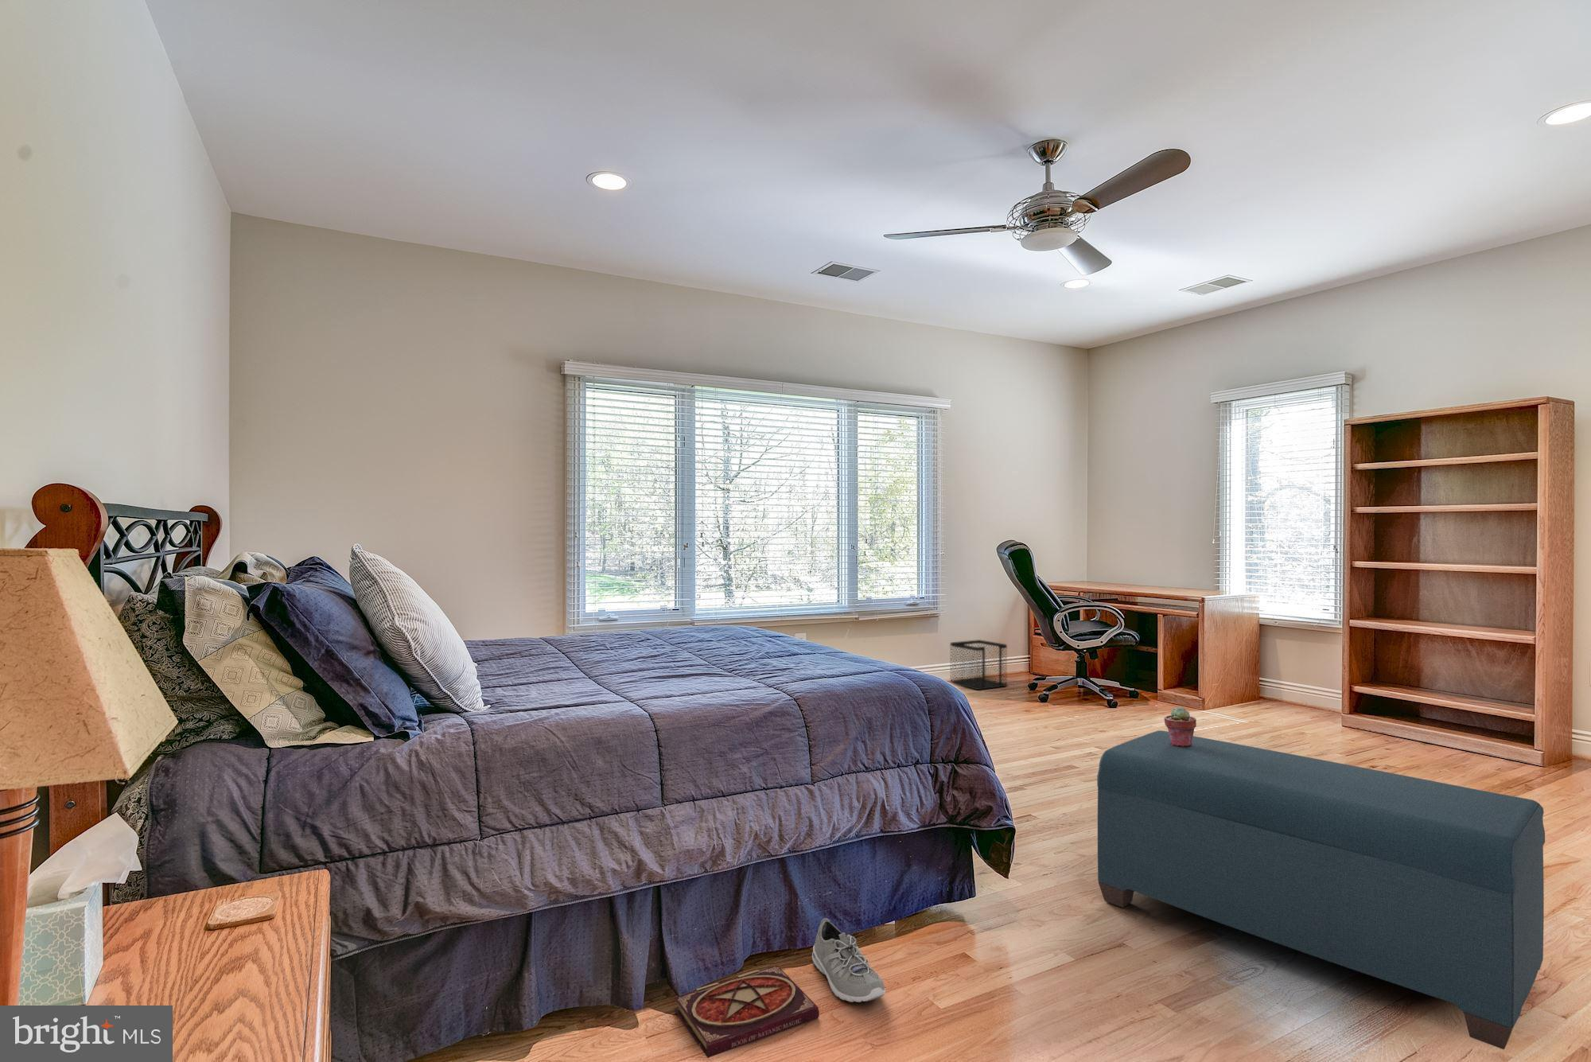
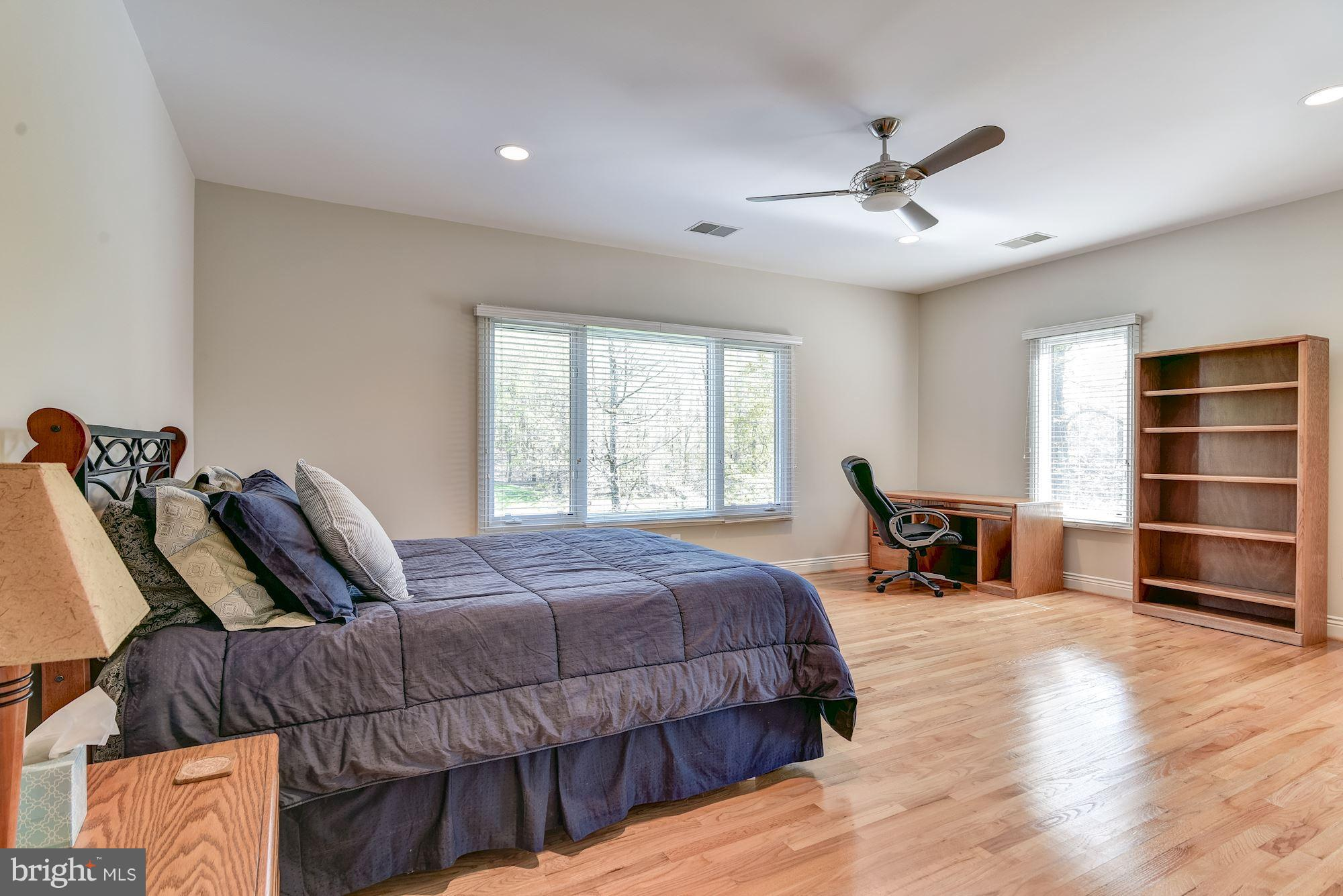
- wastebasket [949,639,1008,691]
- sneaker [811,917,886,1003]
- bench [1096,729,1546,1050]
- potted succulent [1163,706,1198,747]
- book [674,964,820,1058]
